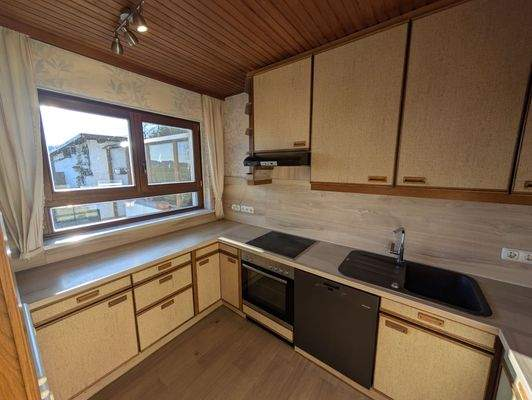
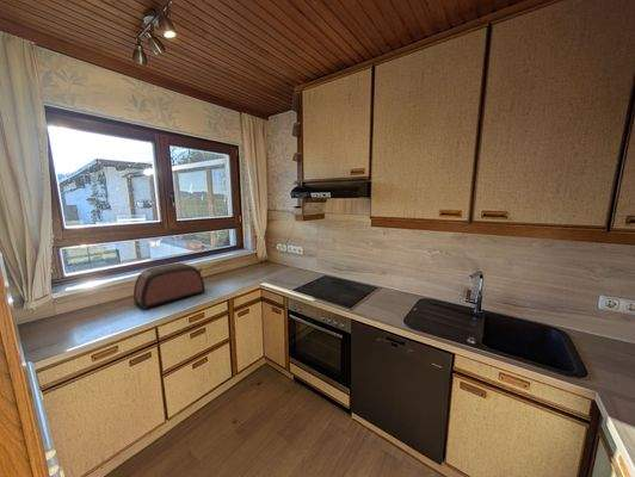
+ toaster [132,262,206,310]
